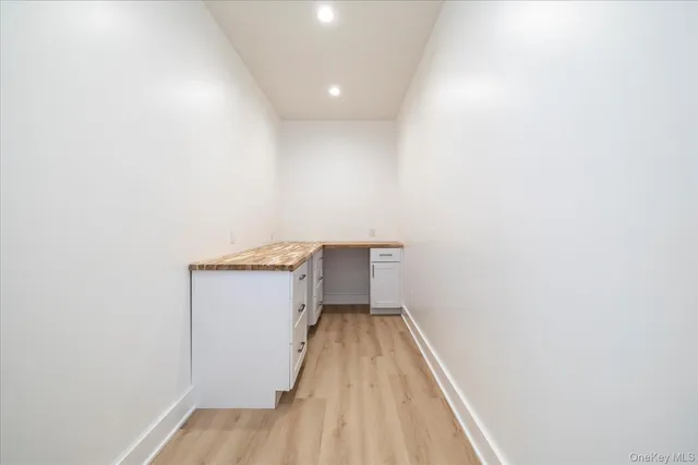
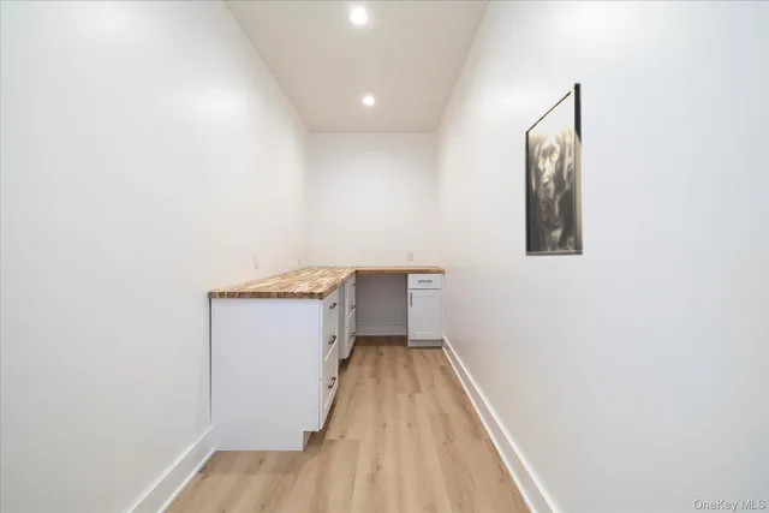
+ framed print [523,82,584,257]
